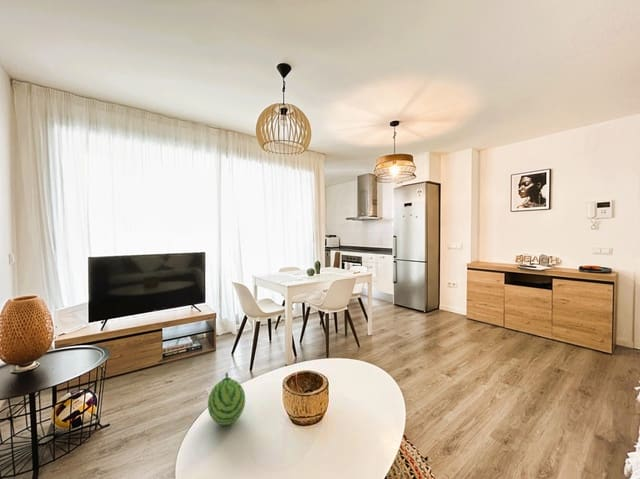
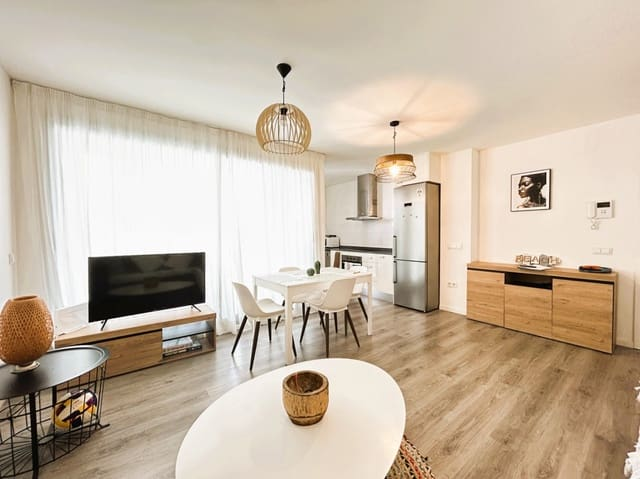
- fruit [207,371,246,426]
